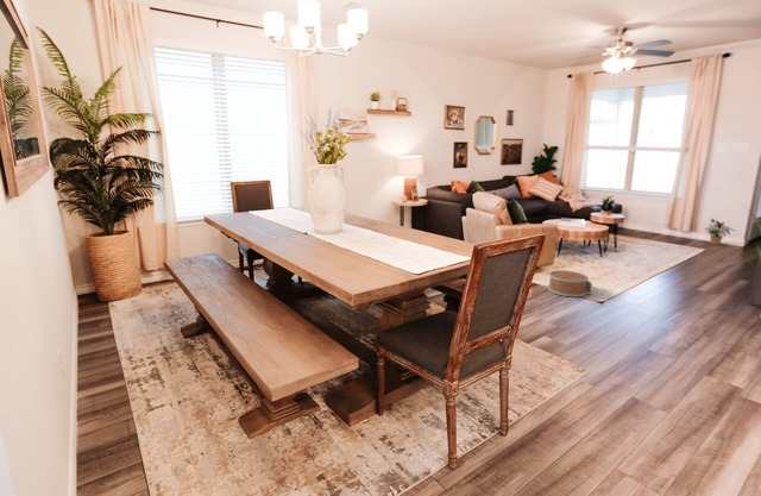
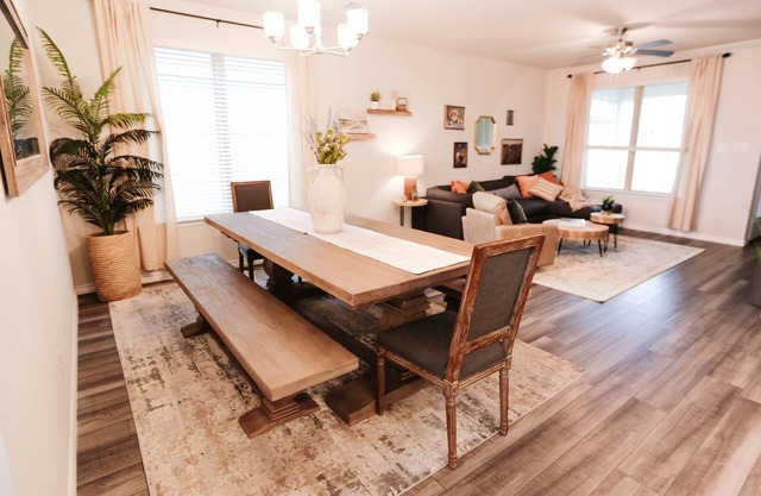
- basket [546,269,593,297]
- potted plant [703,218,736,246]
